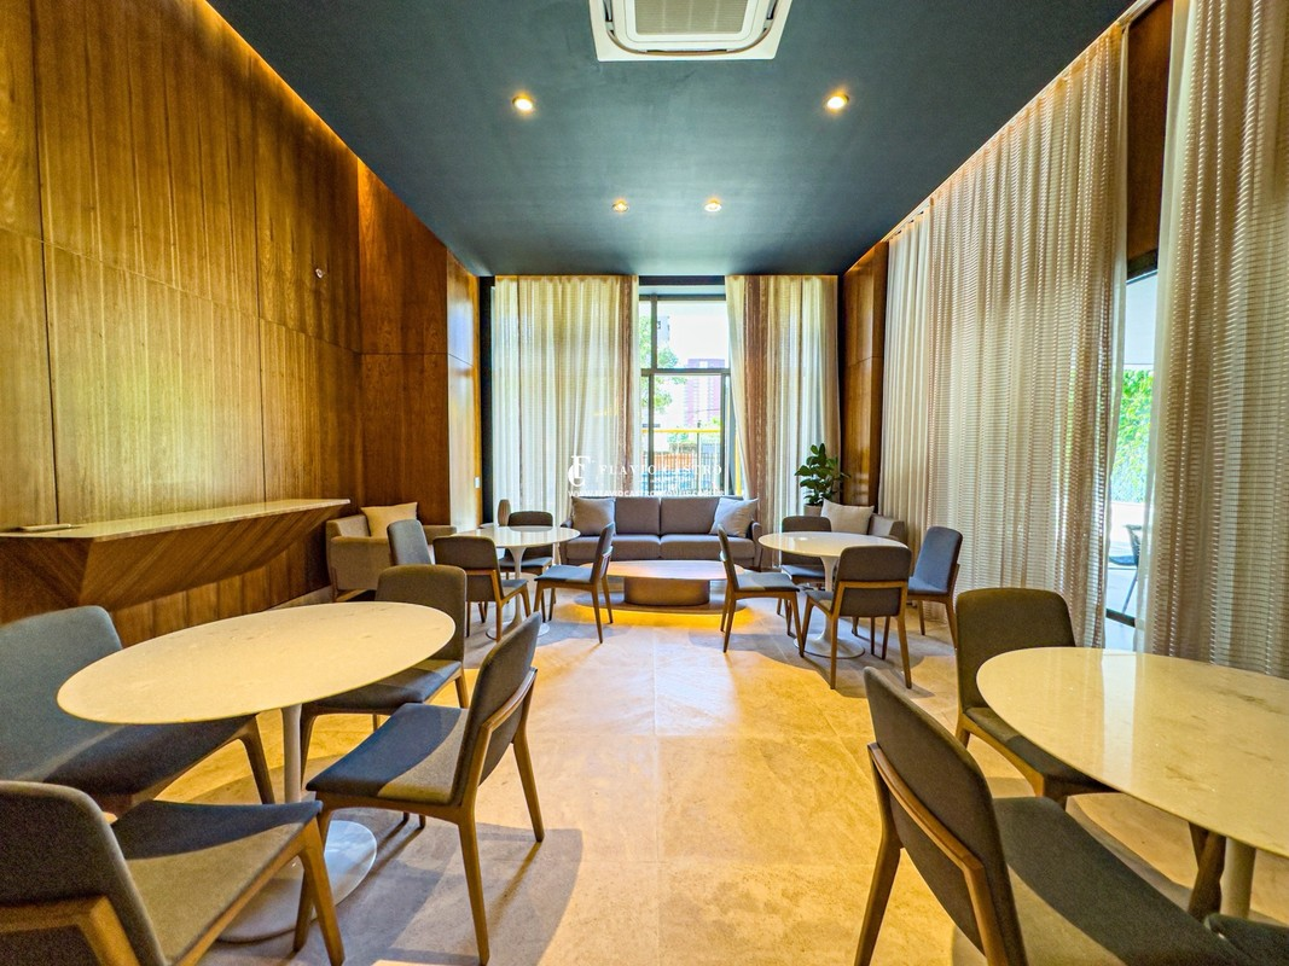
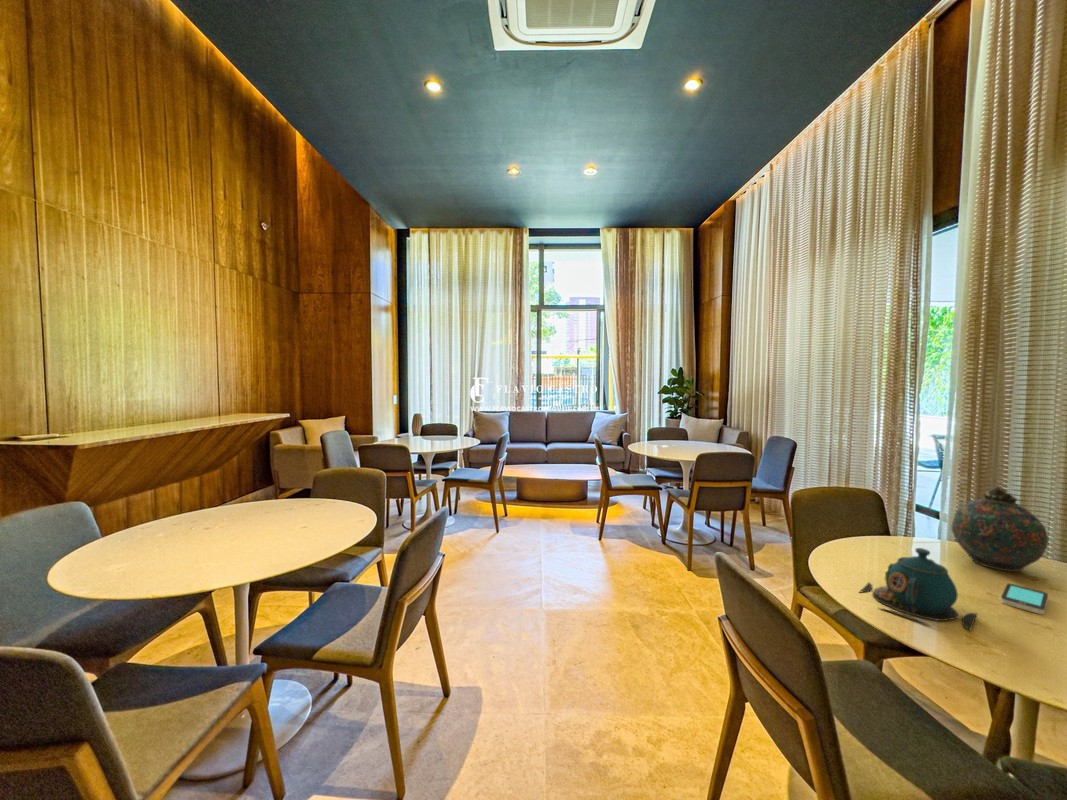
+ teapot [857,547,979,632]
+ smartphone [1000,582,1049,615]
+ snuff bottle [951,485,1049,573]
